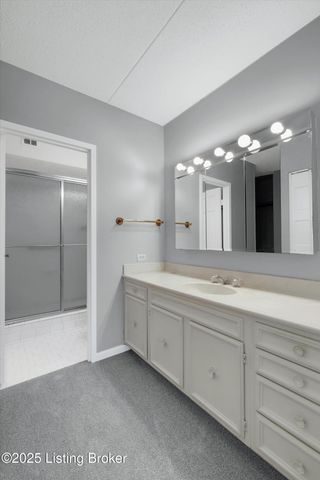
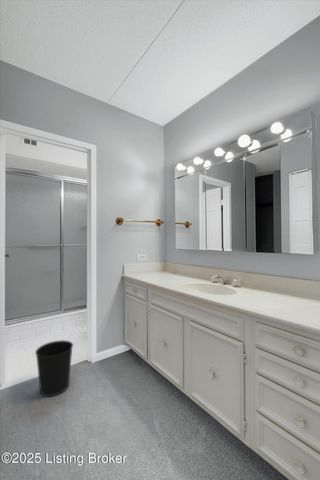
+ wastebasket [34,339,74,398]
